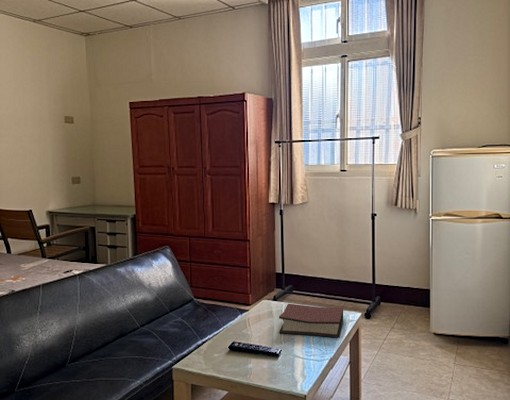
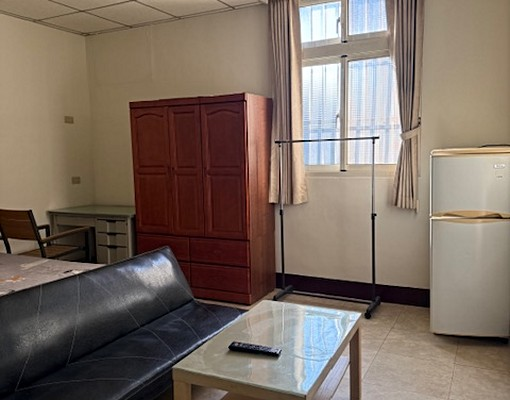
- hardback book [278,303,344,339]
